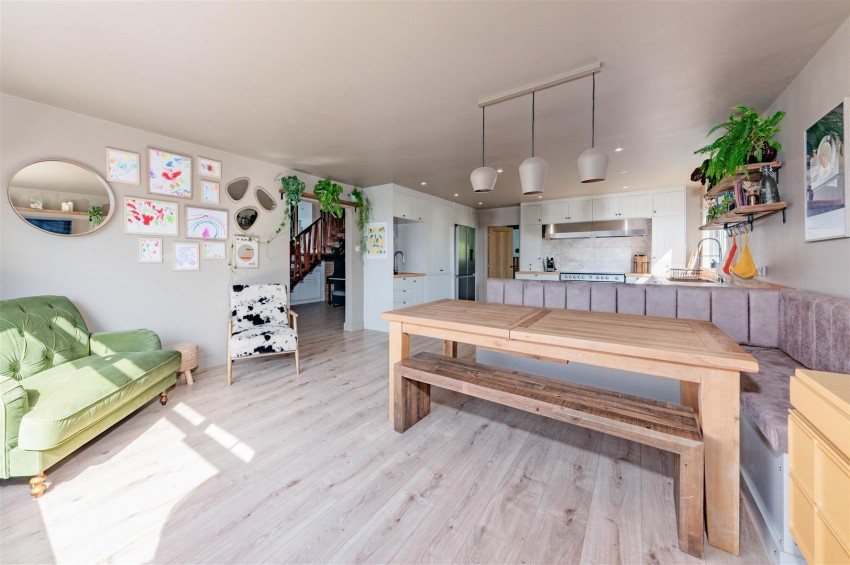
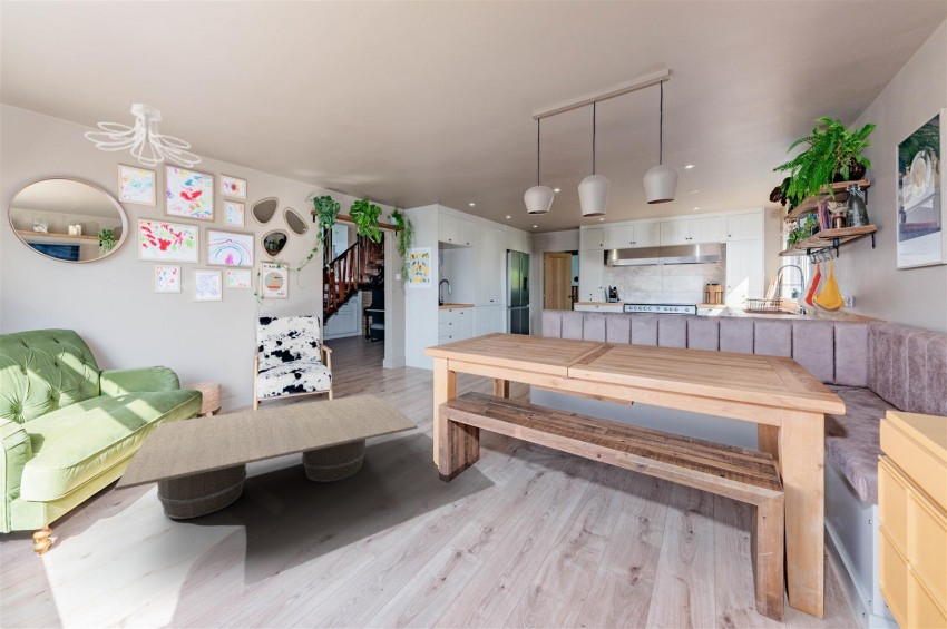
+ coffee table [114,393,419,520]
+ ceiling light fixture [82,102,203,169]
